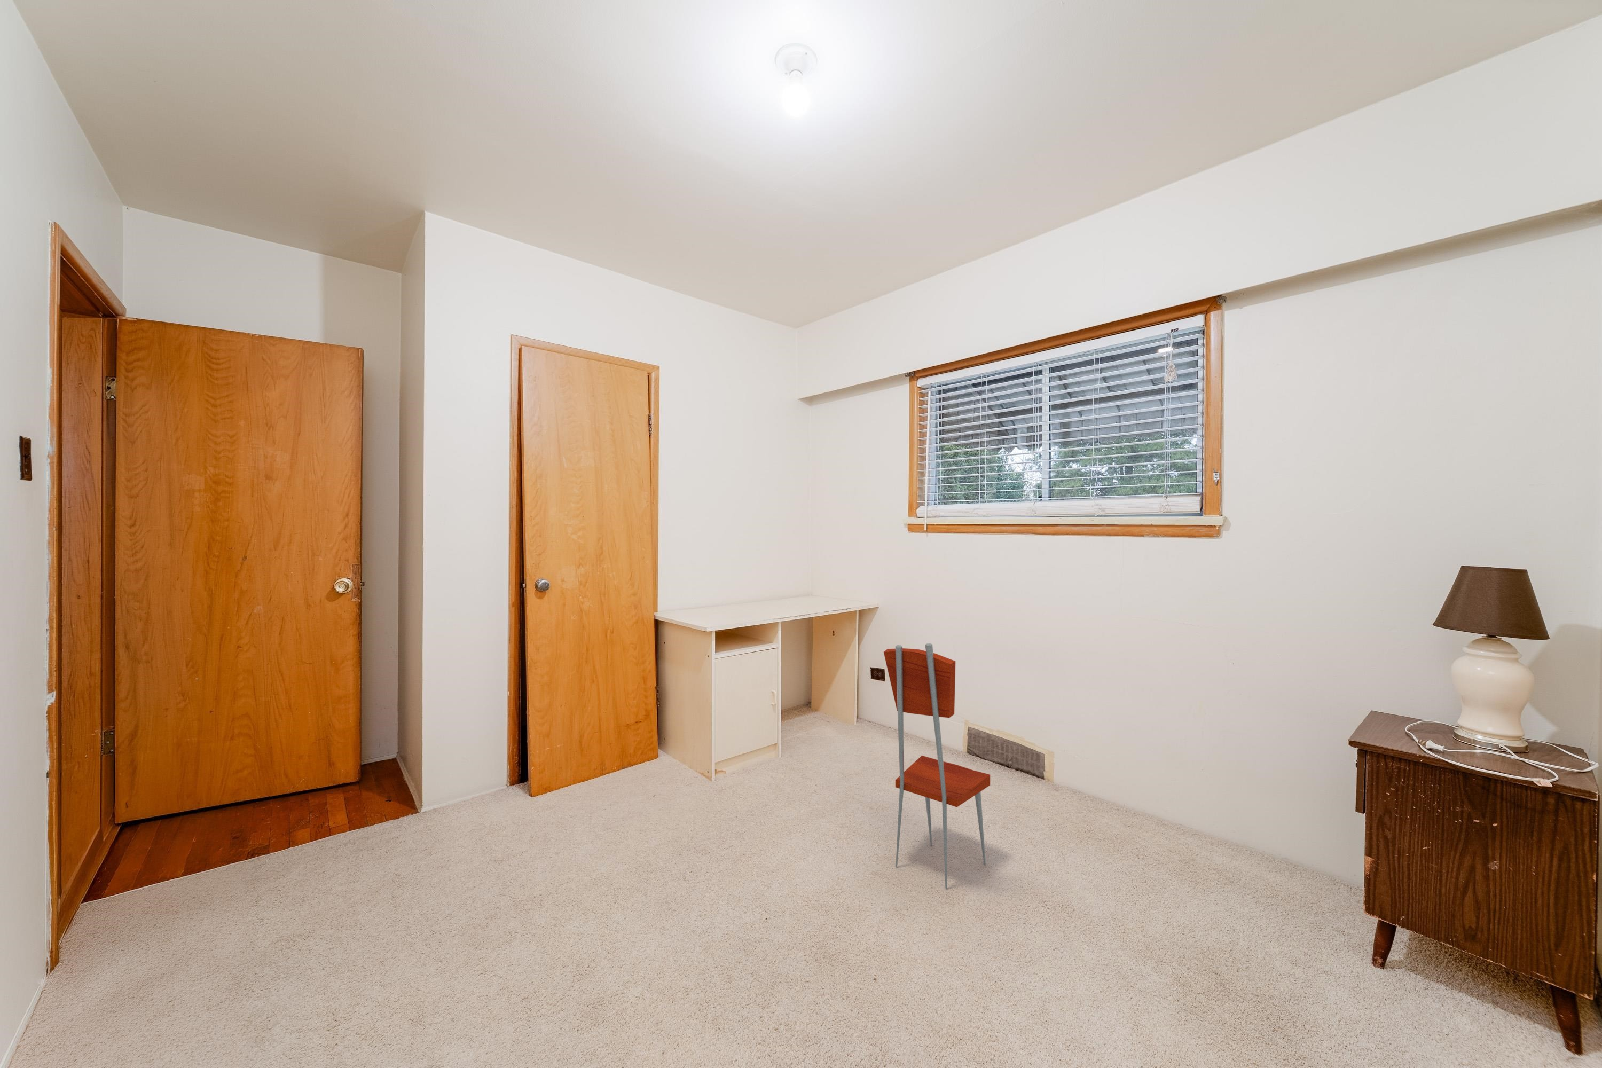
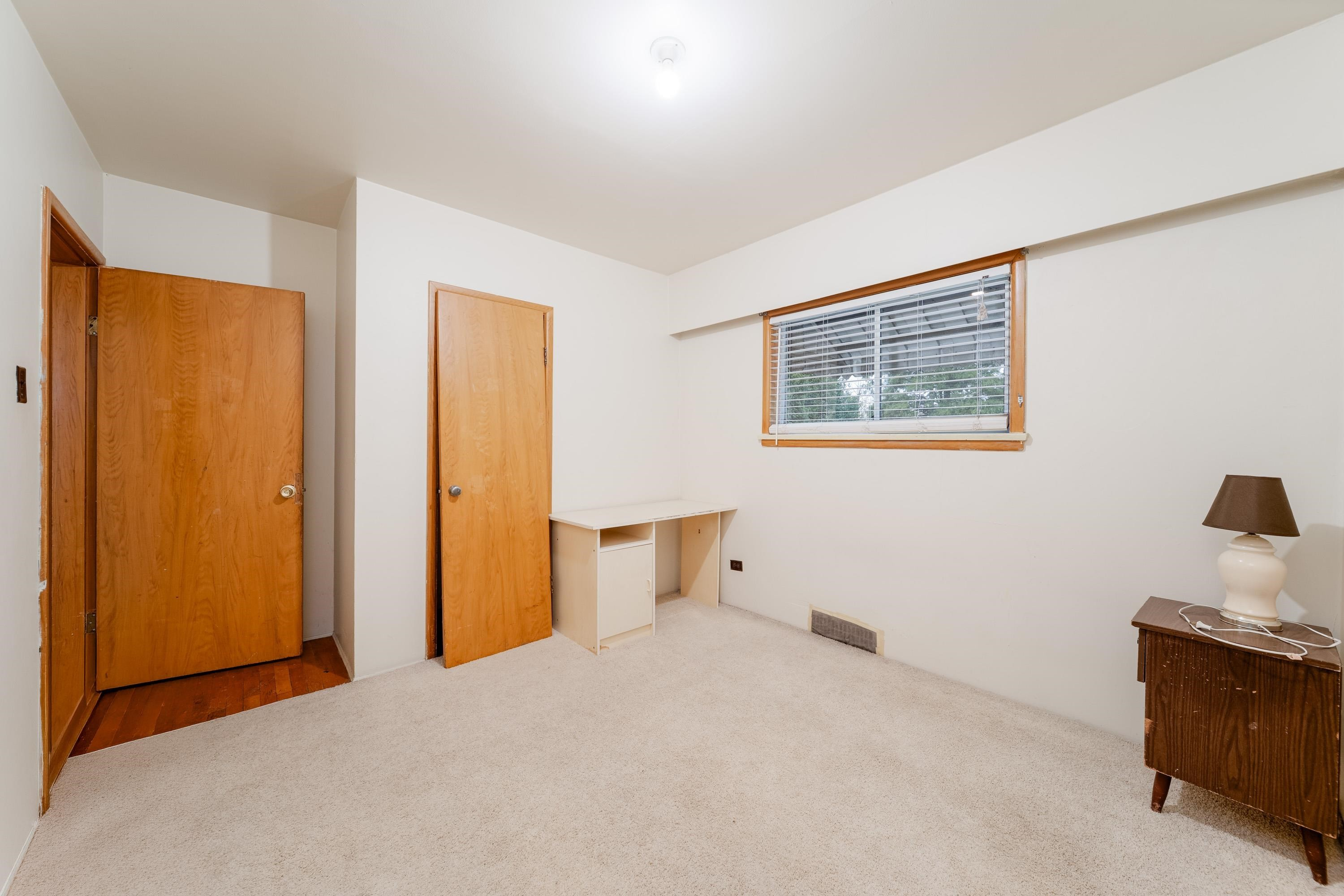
- chair [883,642,991,889]
